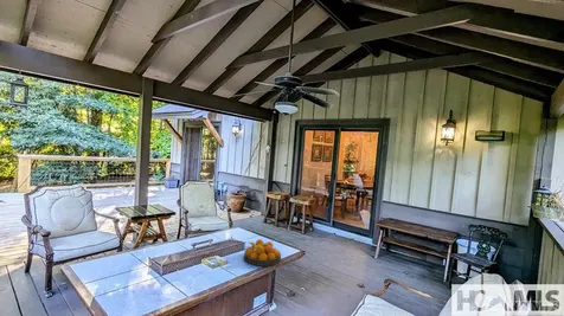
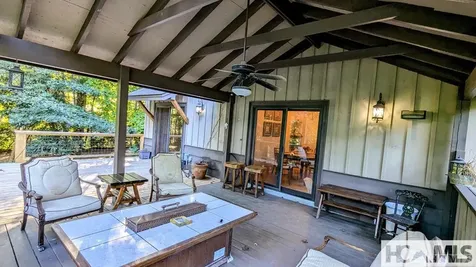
- fruit bowl [243,238,282,267]
